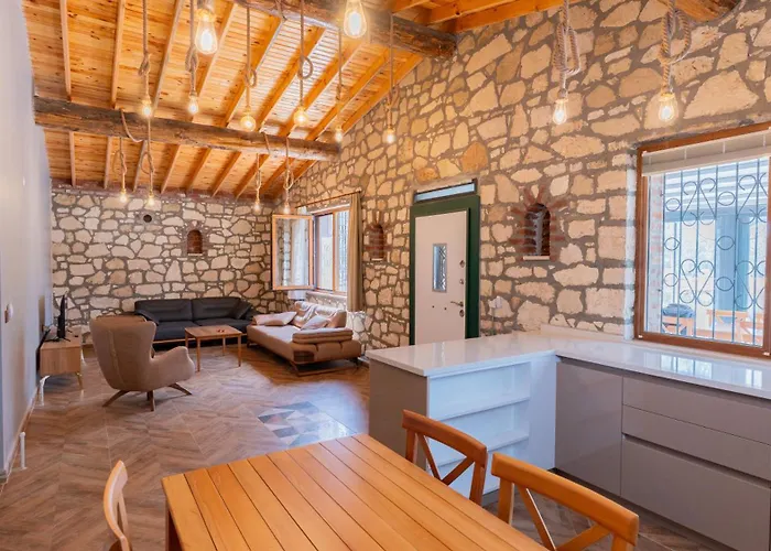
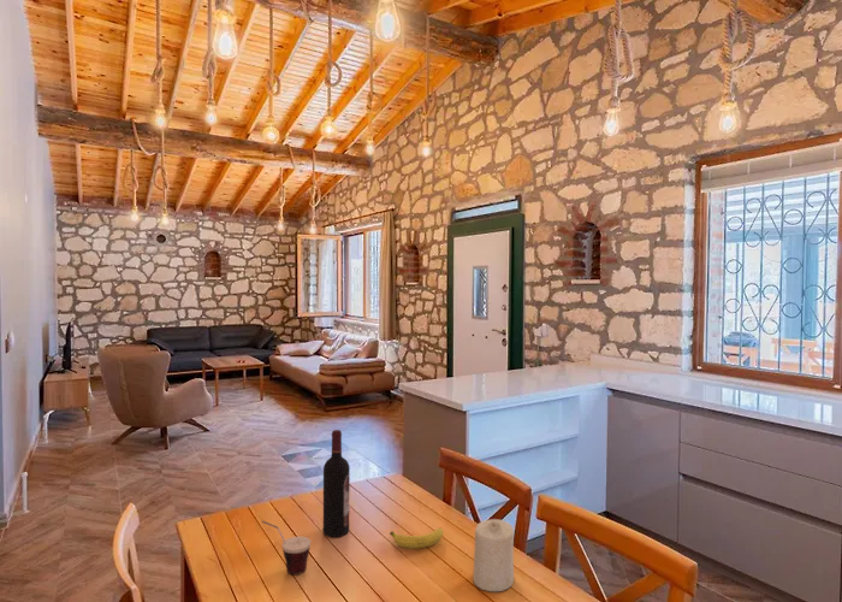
+ cup [261,519,312,576]
+ fruit [389,526,444,550]
+ candle [473,518,515,592]
+ wine bottle [322,429,351,538]
